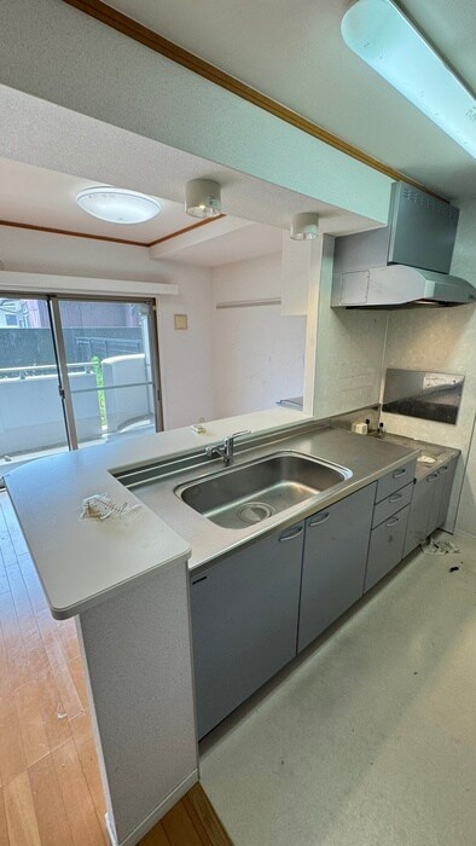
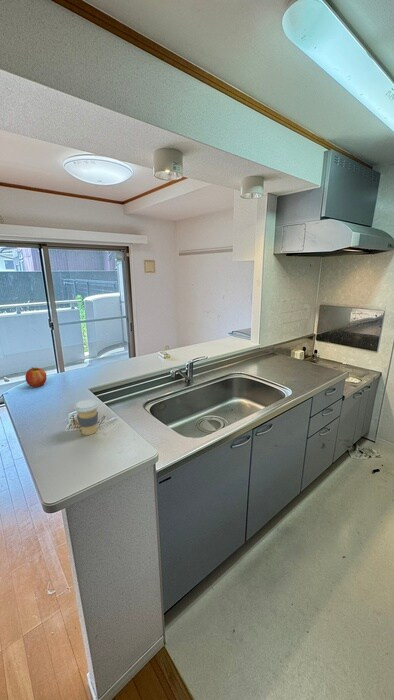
+ coffee cup [73,398,100,436]
+ fruit [25,366,47,388]
